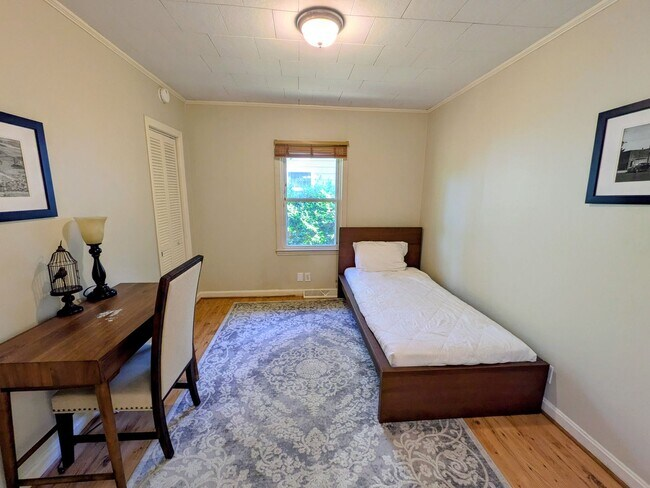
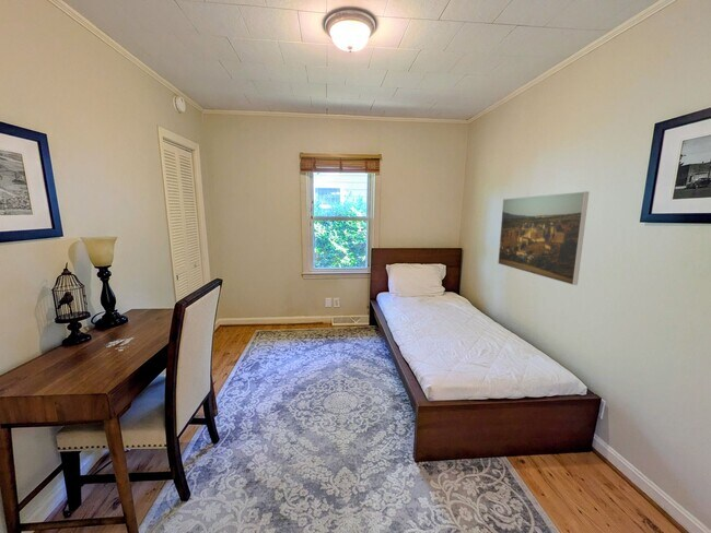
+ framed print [497,191,590,286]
